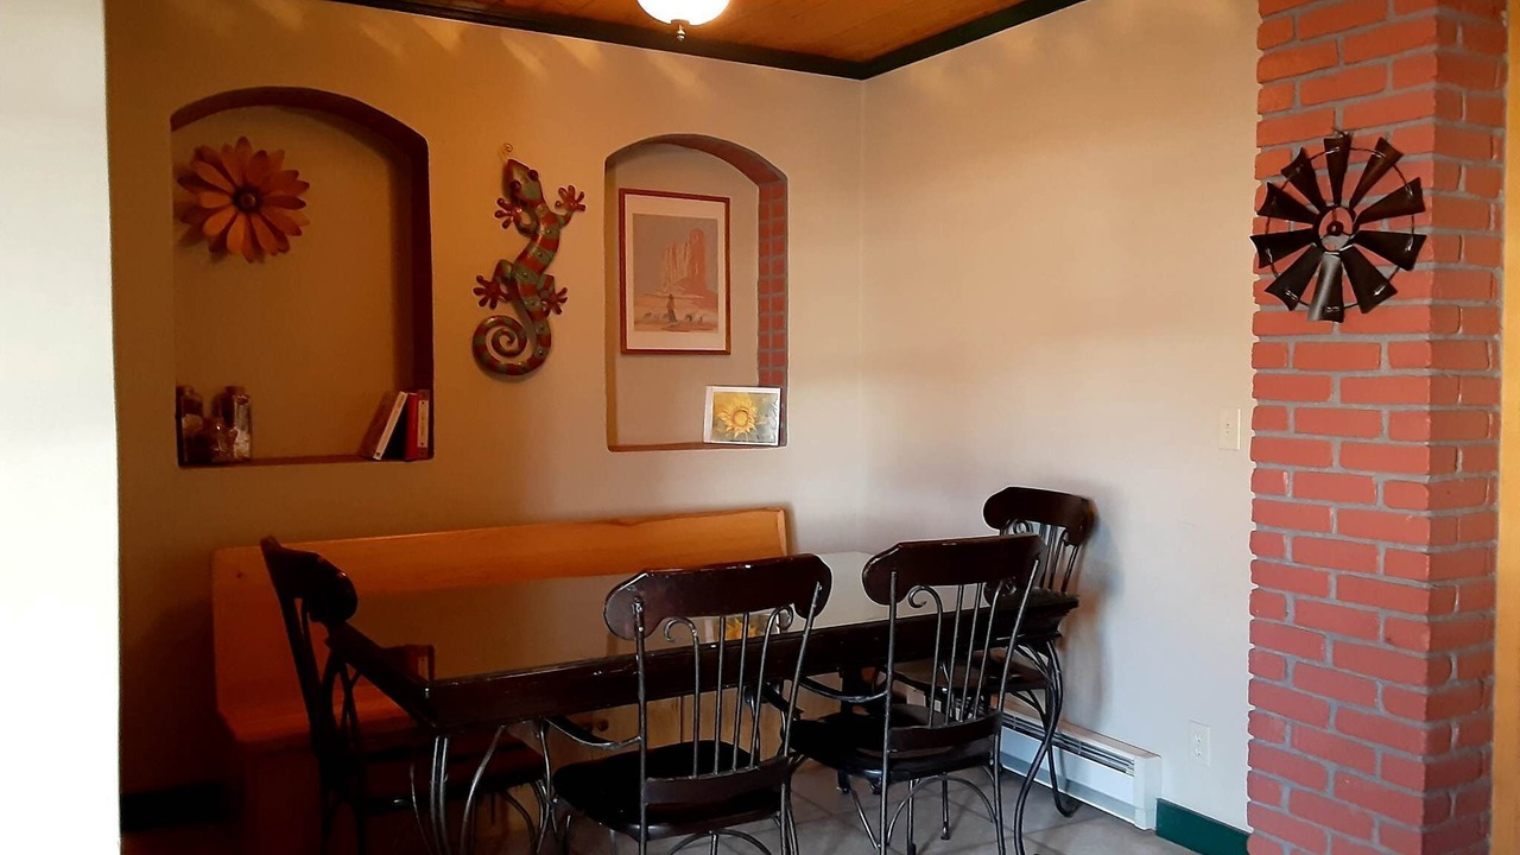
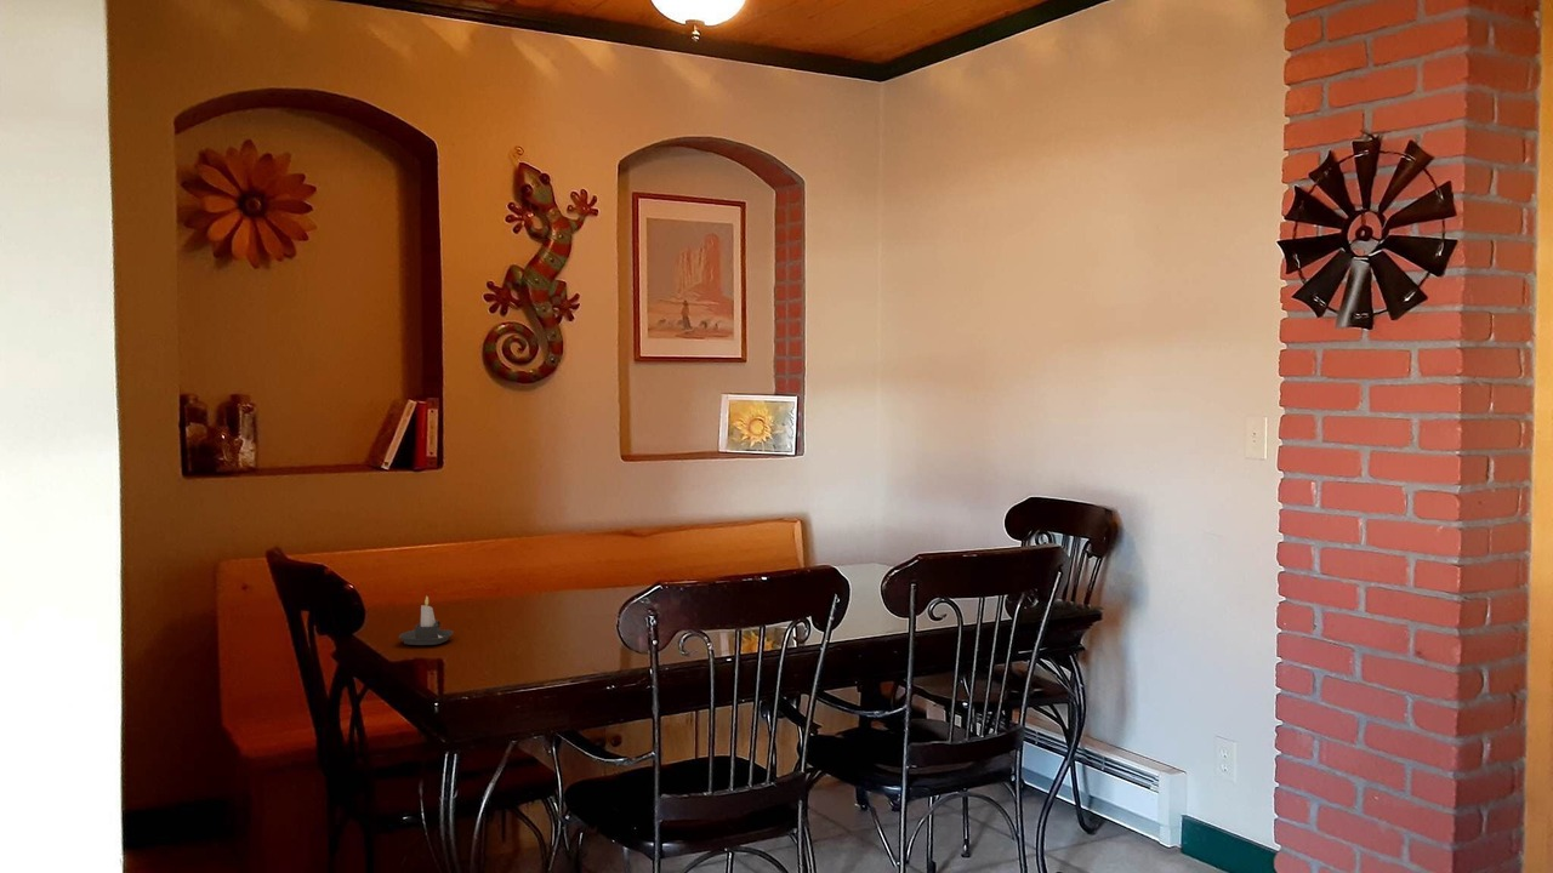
+ candle [398,594,455,646]
